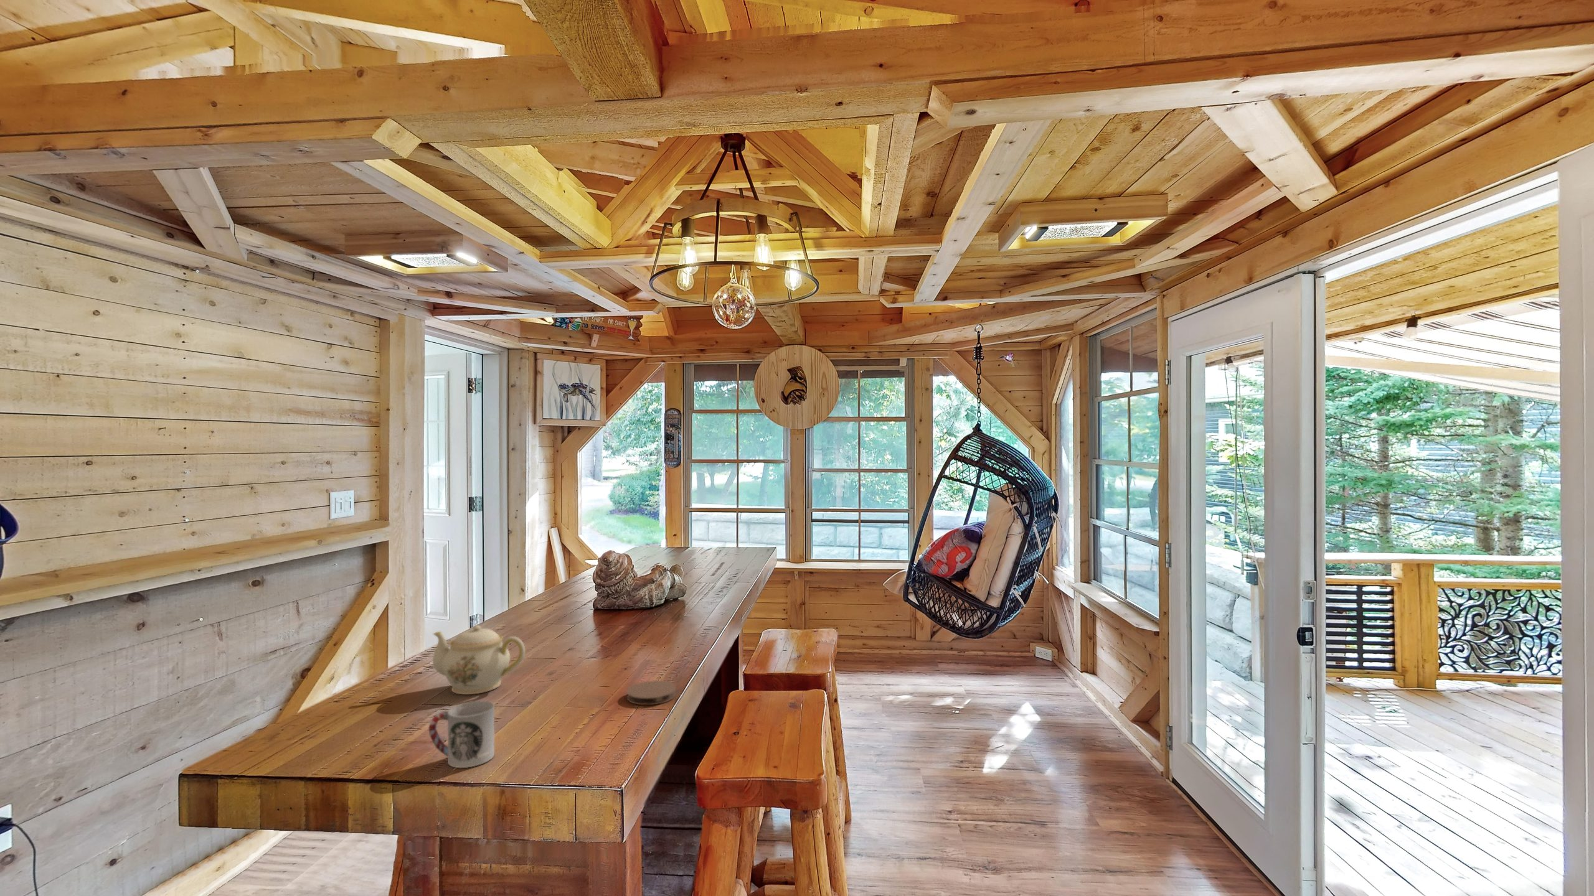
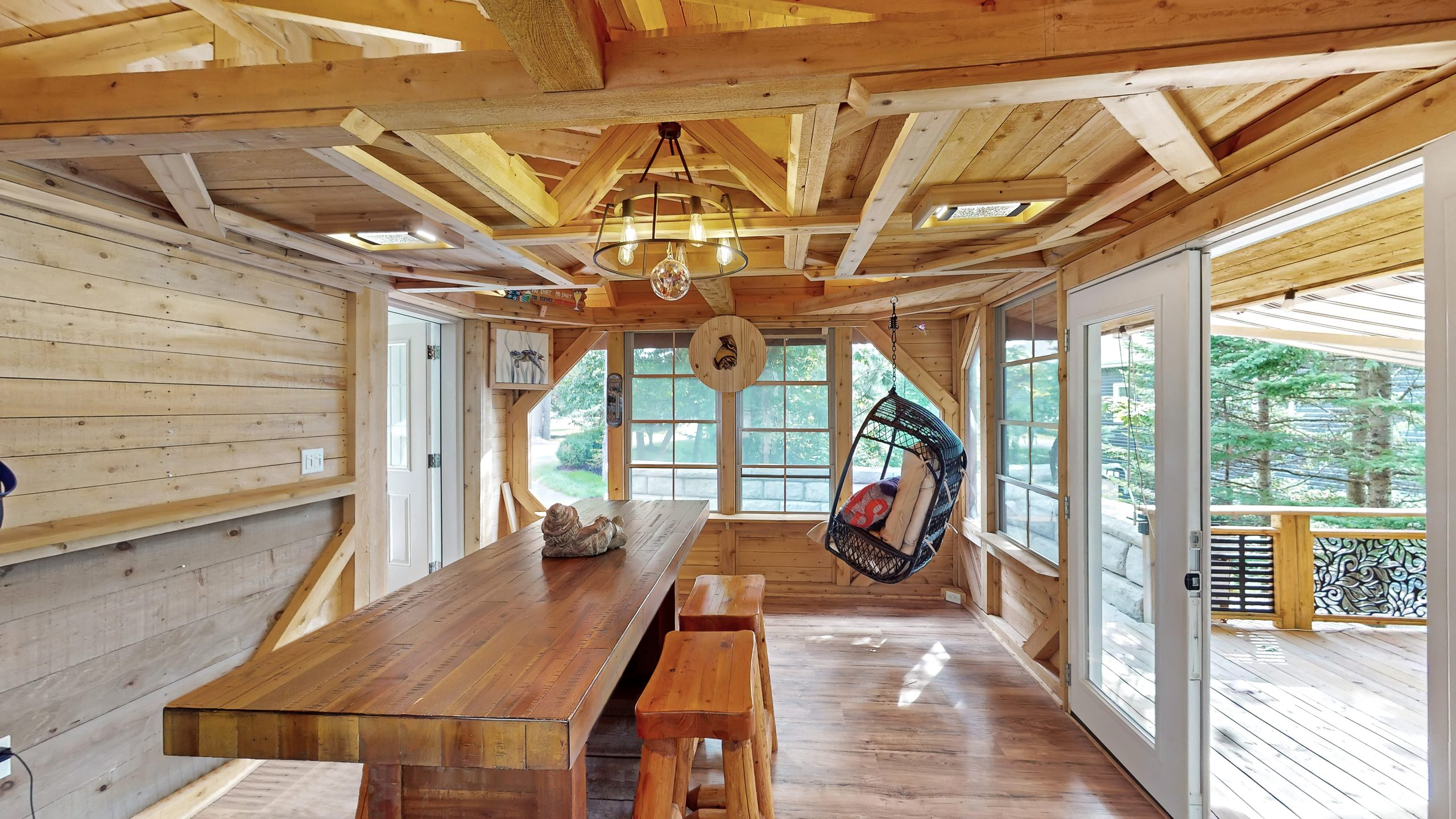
- coaster [626,680,677,706]
- cup [428,700,495,768]
- teapot [432,625,525,695]
